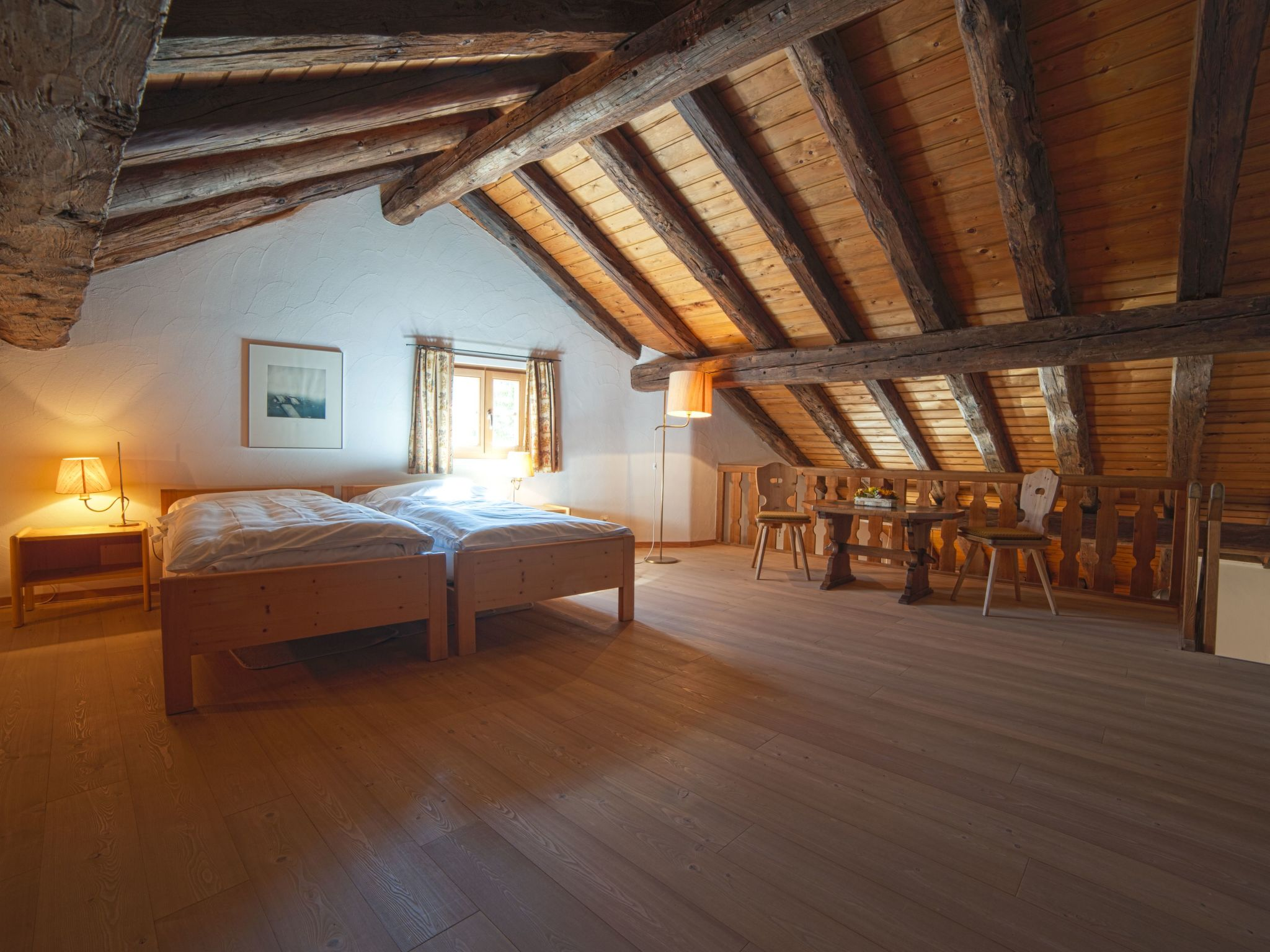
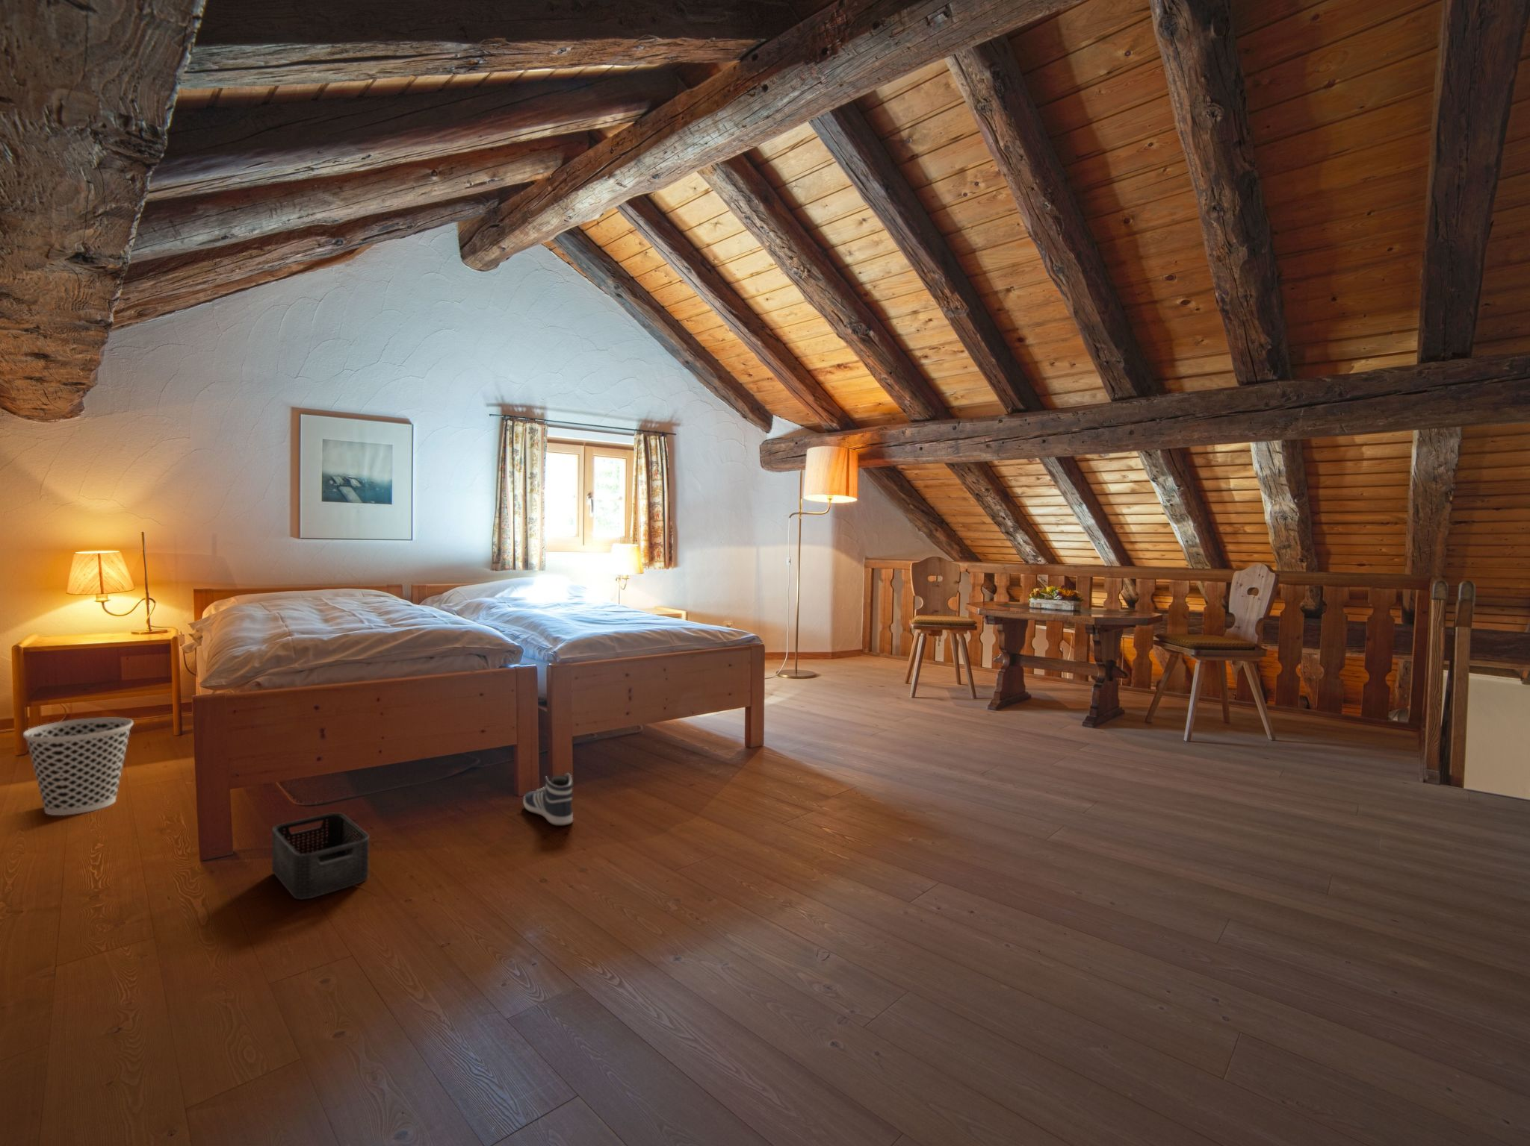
+ sneaker [523,772,573,827]
+ storage bin [271,811,370,900]
+ wastebasket [23,717,134,816]
